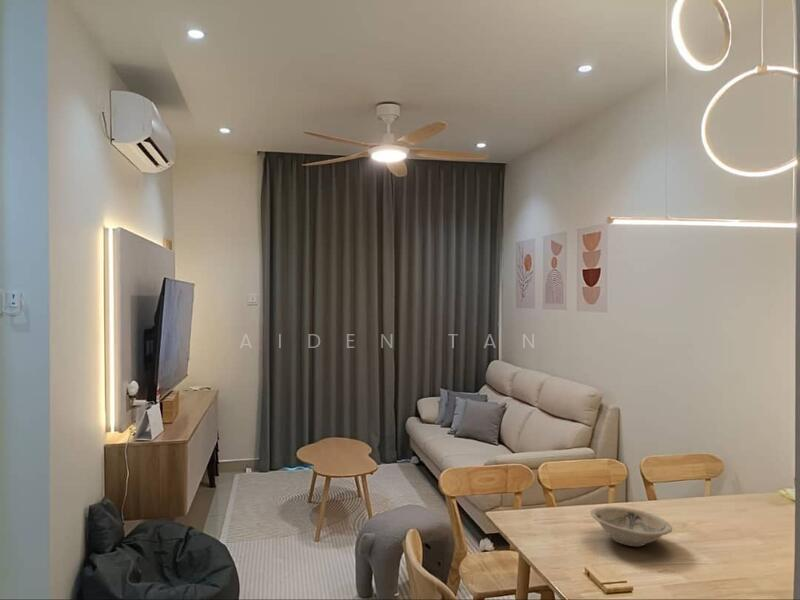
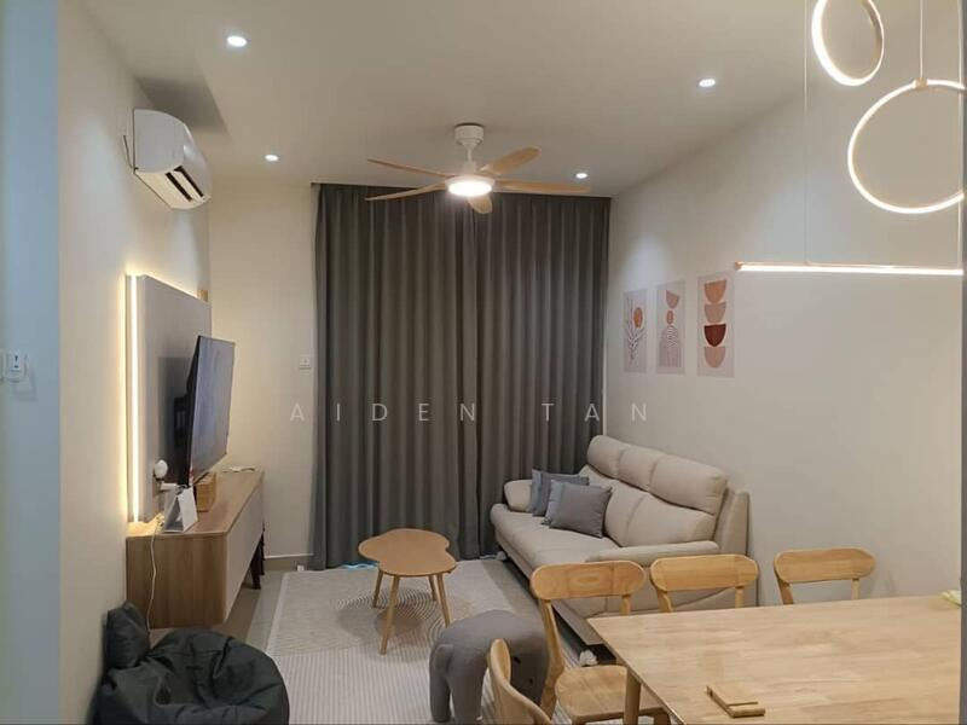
- bowl [589,506,673,547]
